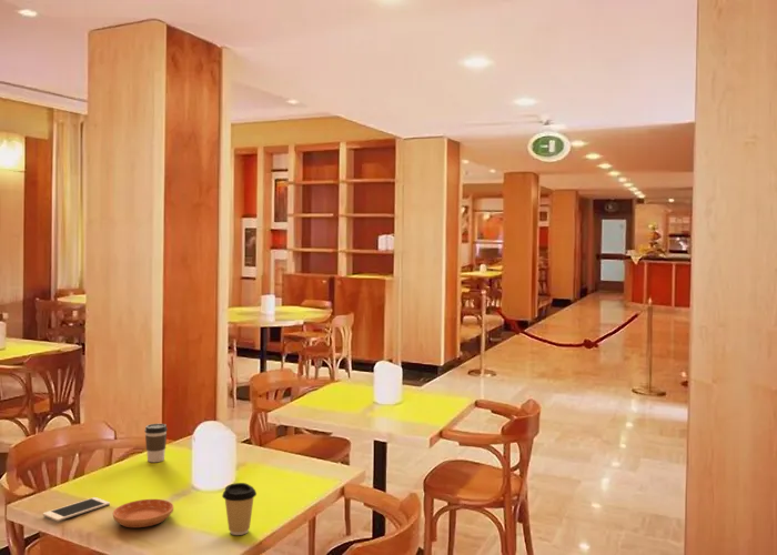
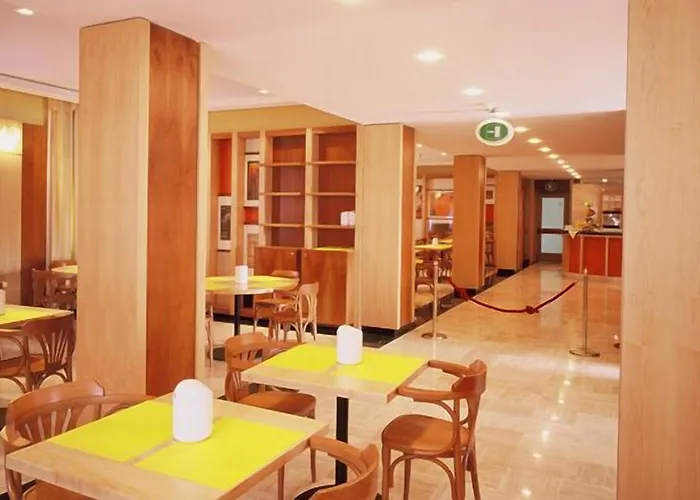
- saucer [112,498,174,528]
- coffee cup [221,482,258,536]
- coffee cup [143,423,169,463]
- cell phone [42,496,111,523]
